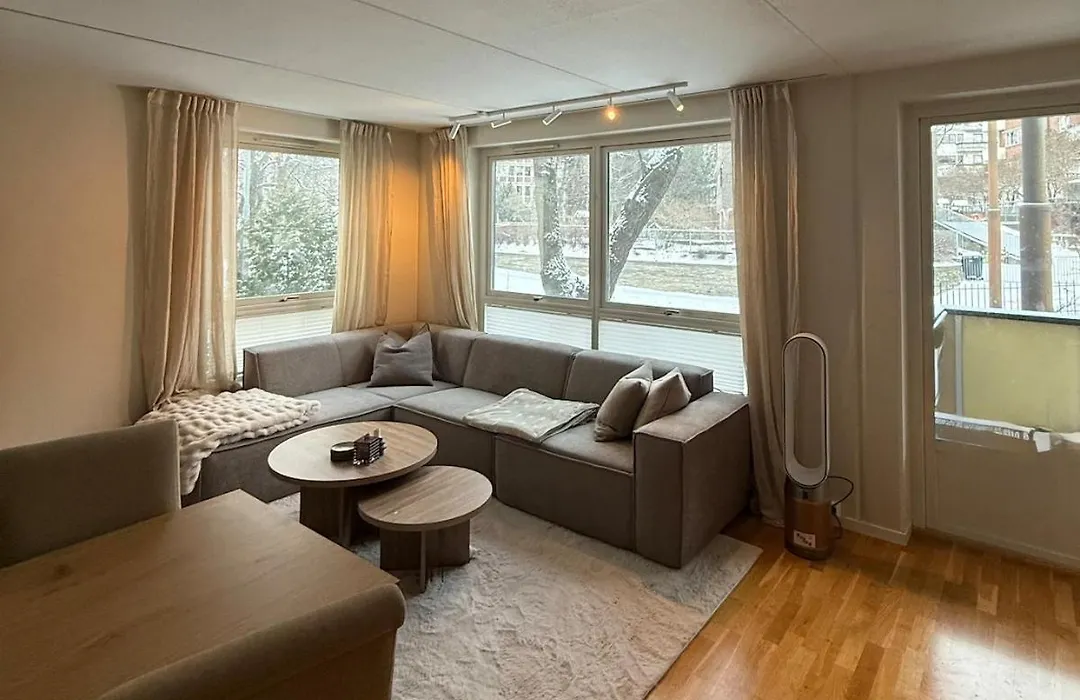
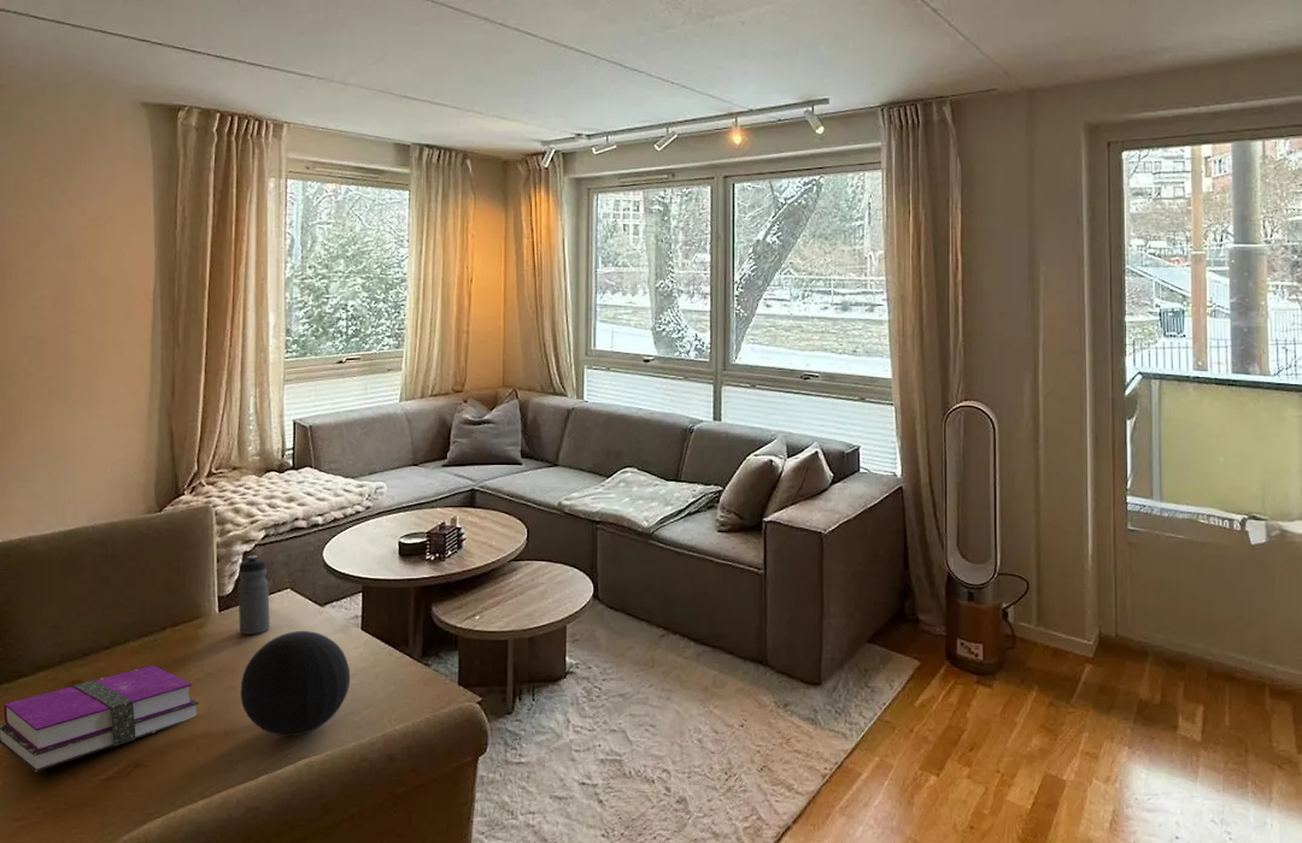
+ decorative ball [240,630,351,737]
+ hardback book [0,665,200,773]
+ water bottle [237,554,271,636]
